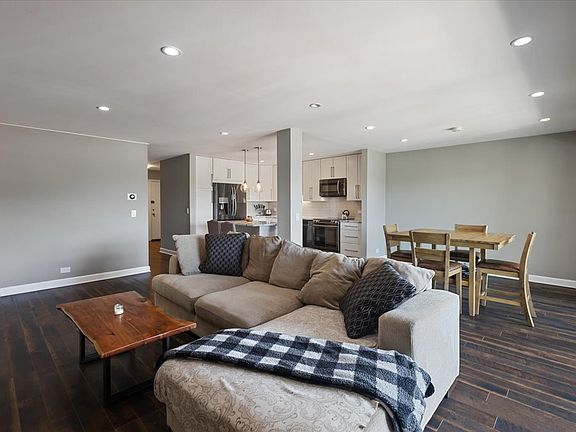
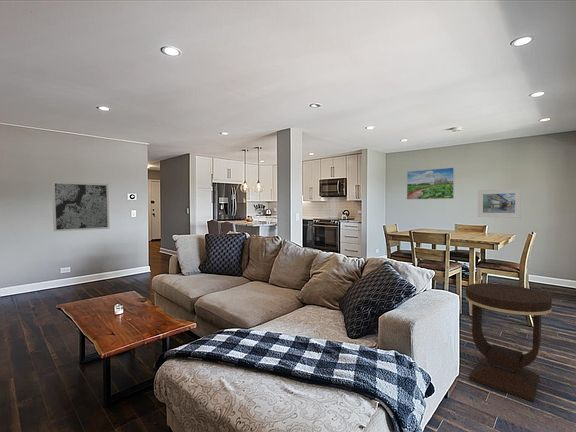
+ wall art [51,181,110,232]
+ side table [465,282,553,403]
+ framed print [406,167,455,200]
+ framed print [477,188,522,219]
